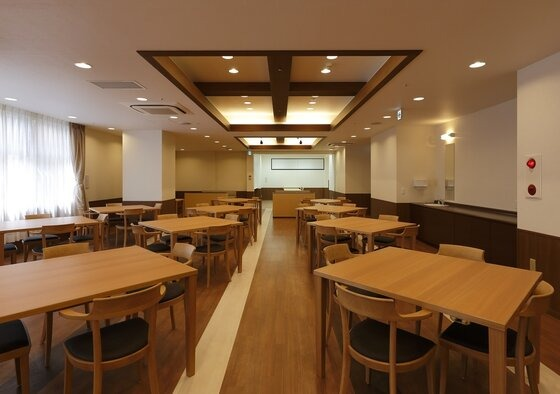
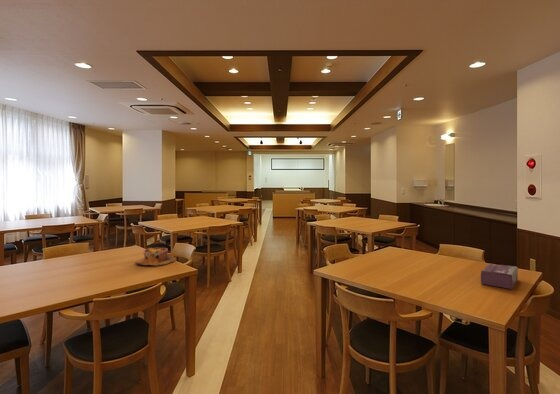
+ bowl [135,247,177,267]
+ tissue box [480,263,519,290]
